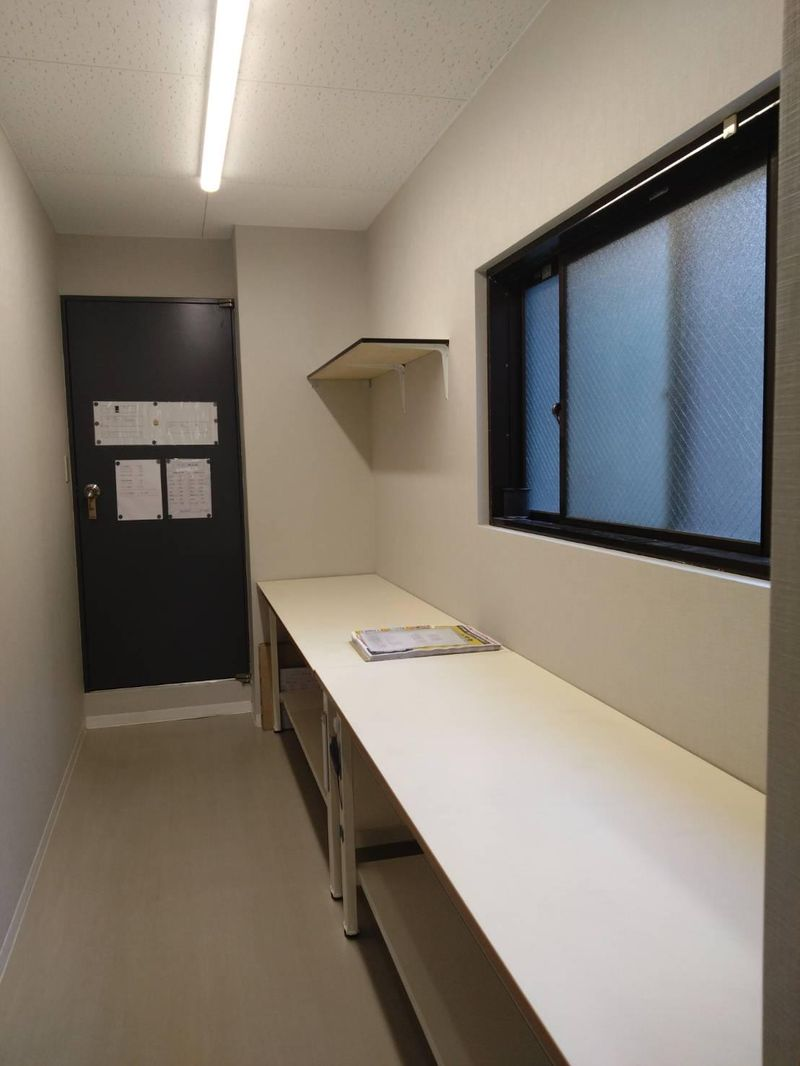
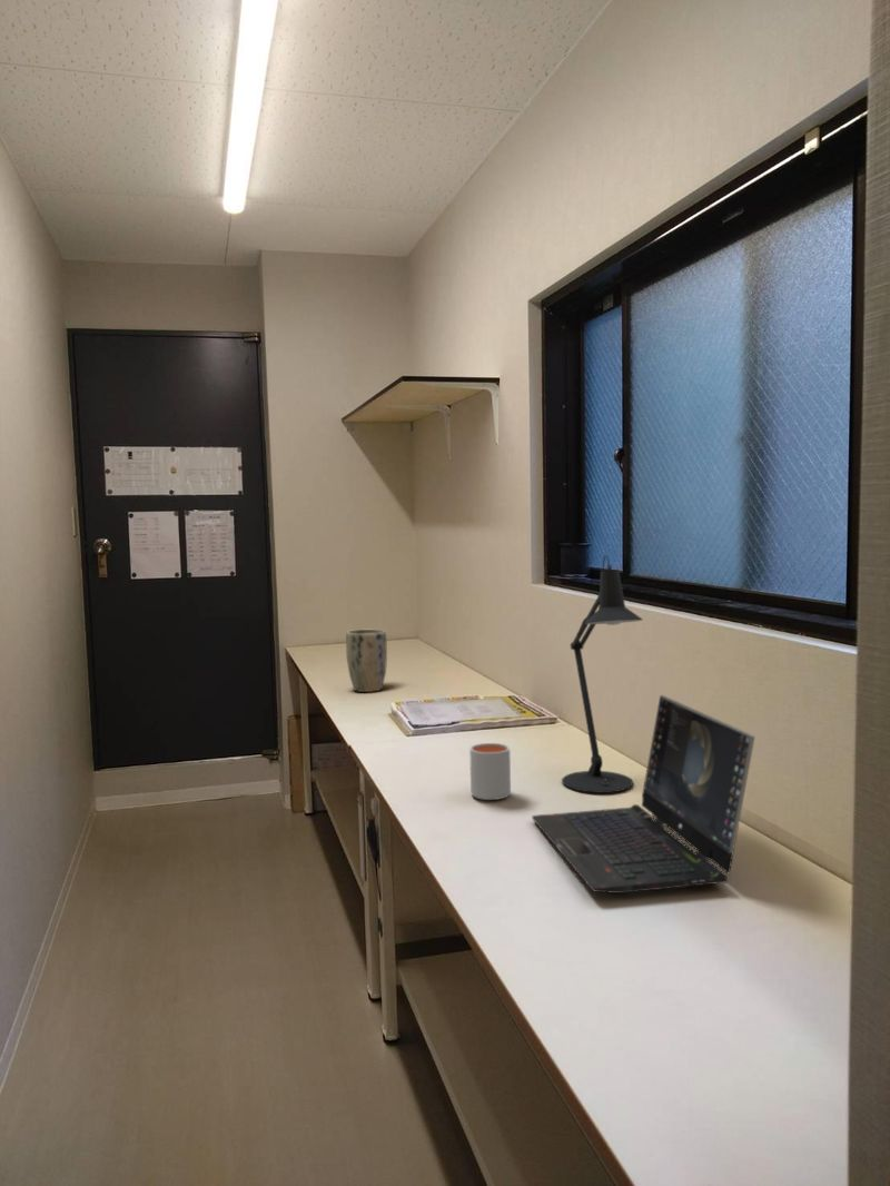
+ plant pot [345,629,388,693]
+ laptop computer [531,694,755,895]
+ desk lamp [561,554,644,794]
+ mug [468,742,512,801]
